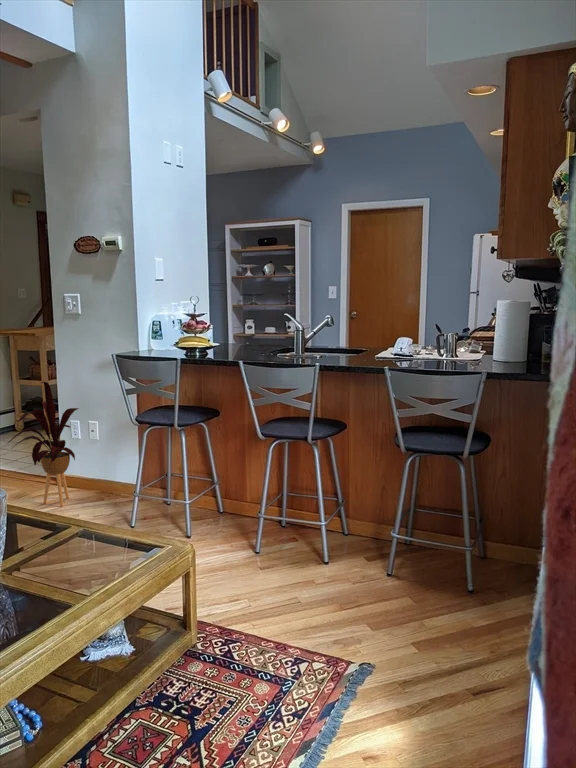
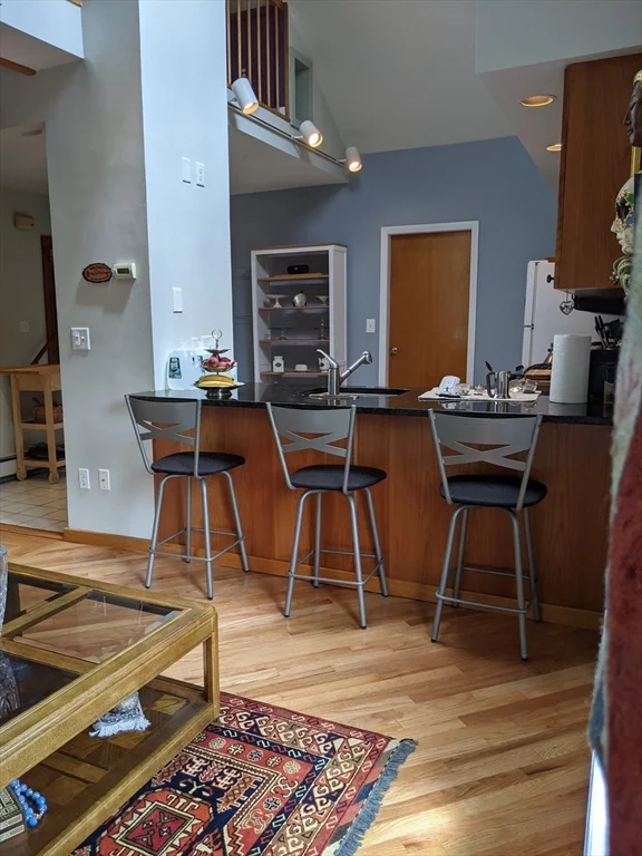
- house plant [7,381,80,507]
